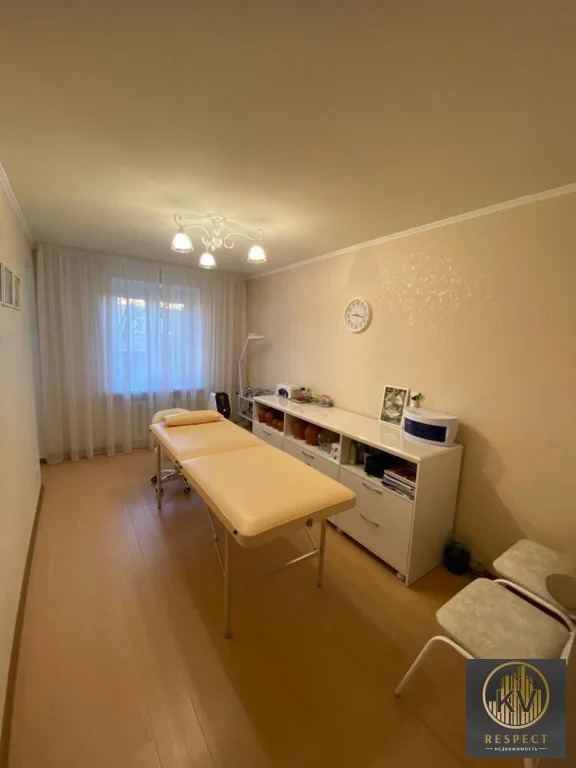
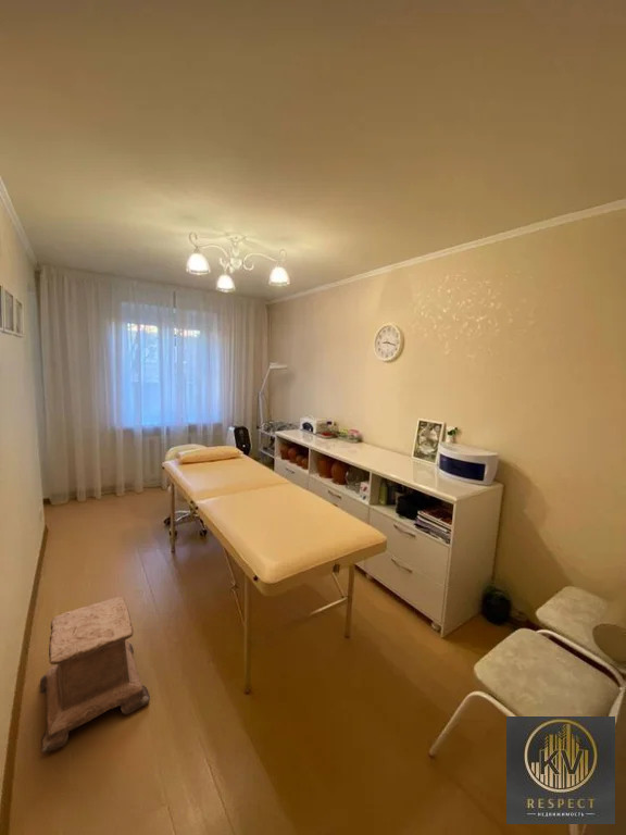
+ stool [39,595,151,755]
